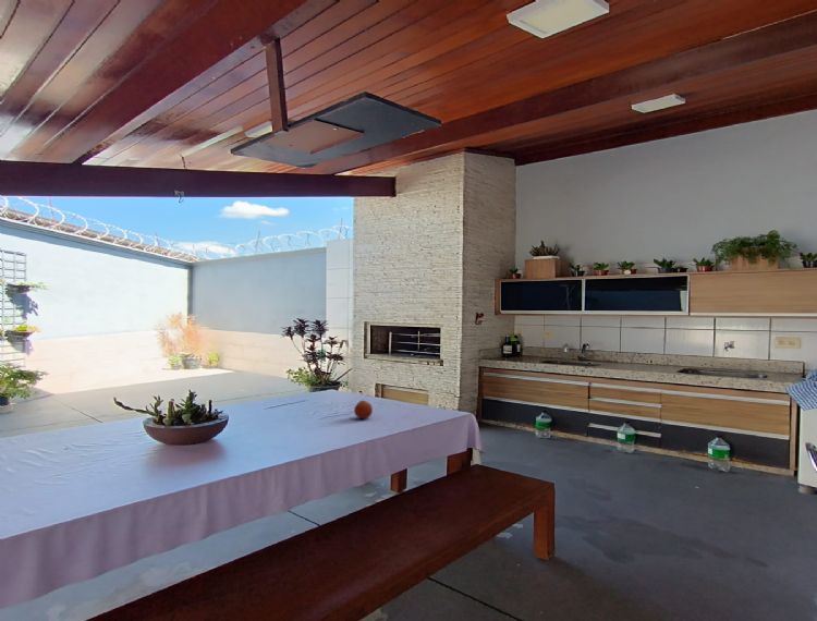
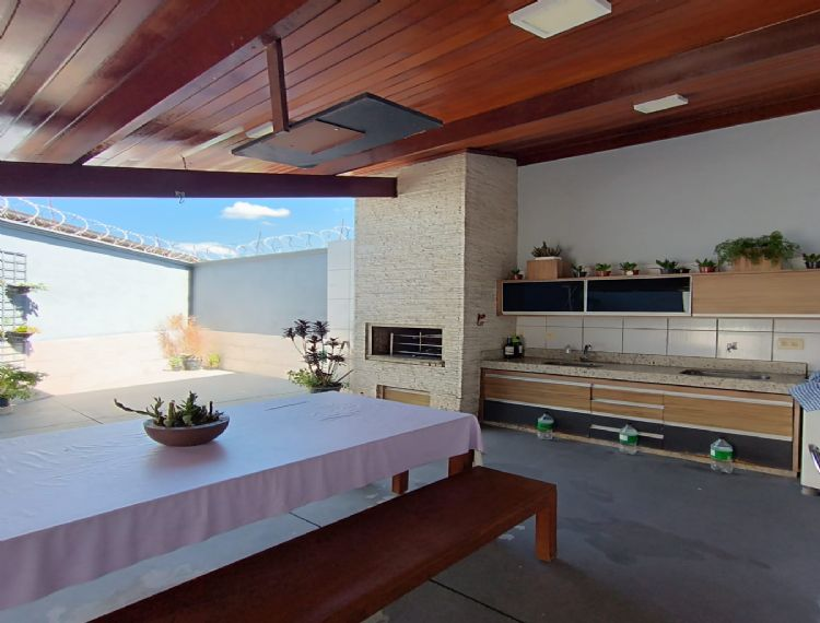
- fruit [353,400,374,419]
